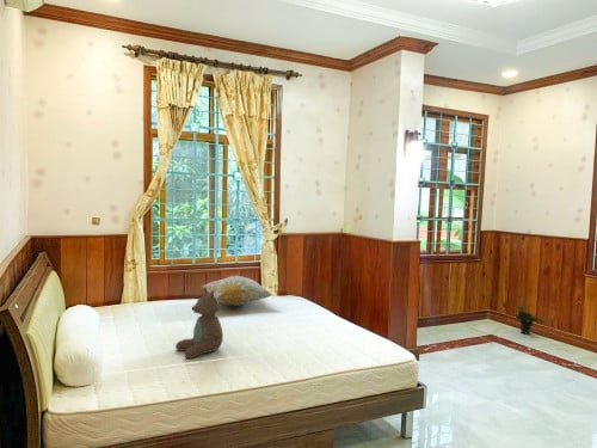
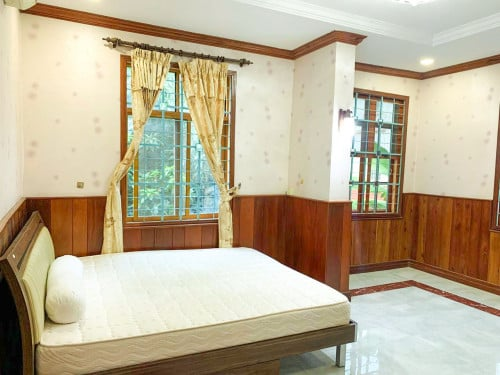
- decorative pillow [201,275,273,307]
- teddy bear [174,287,224,360]
- potted plant [513,303,547,336]
